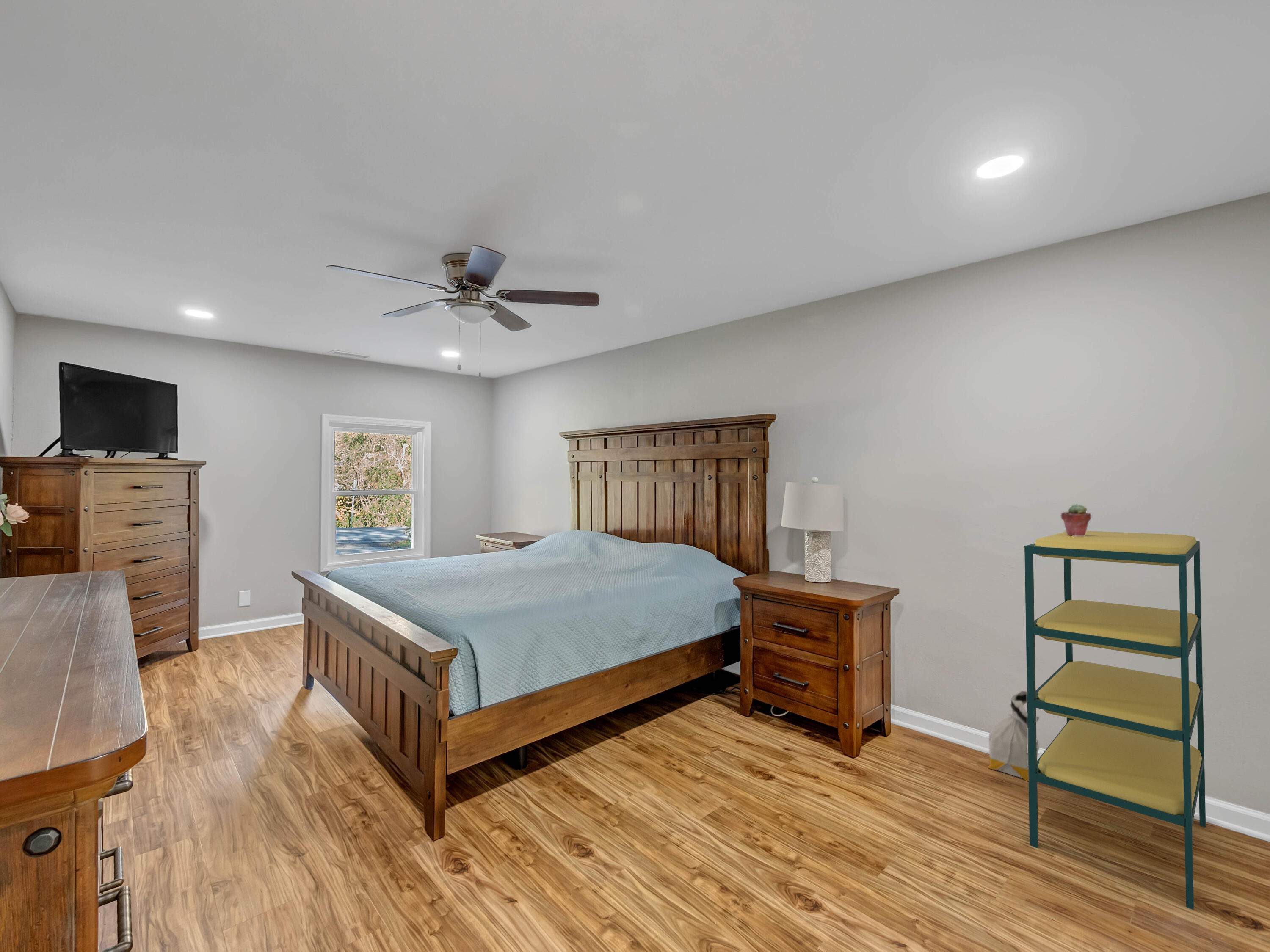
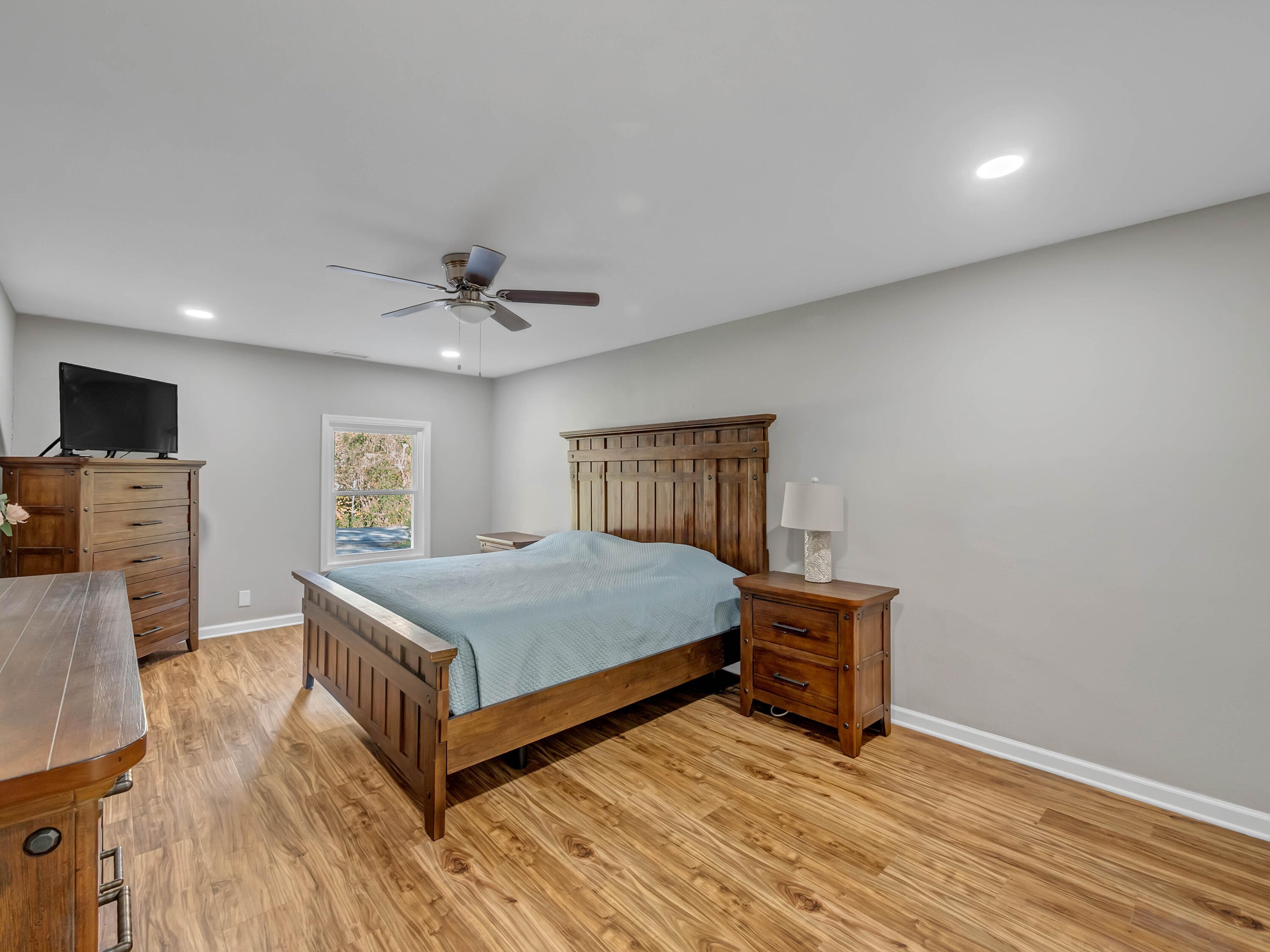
- potted succulent [1061,503,1091,536]
- shelving unit [1024,530,1206,910]
- bag [987,690,1040,782]
